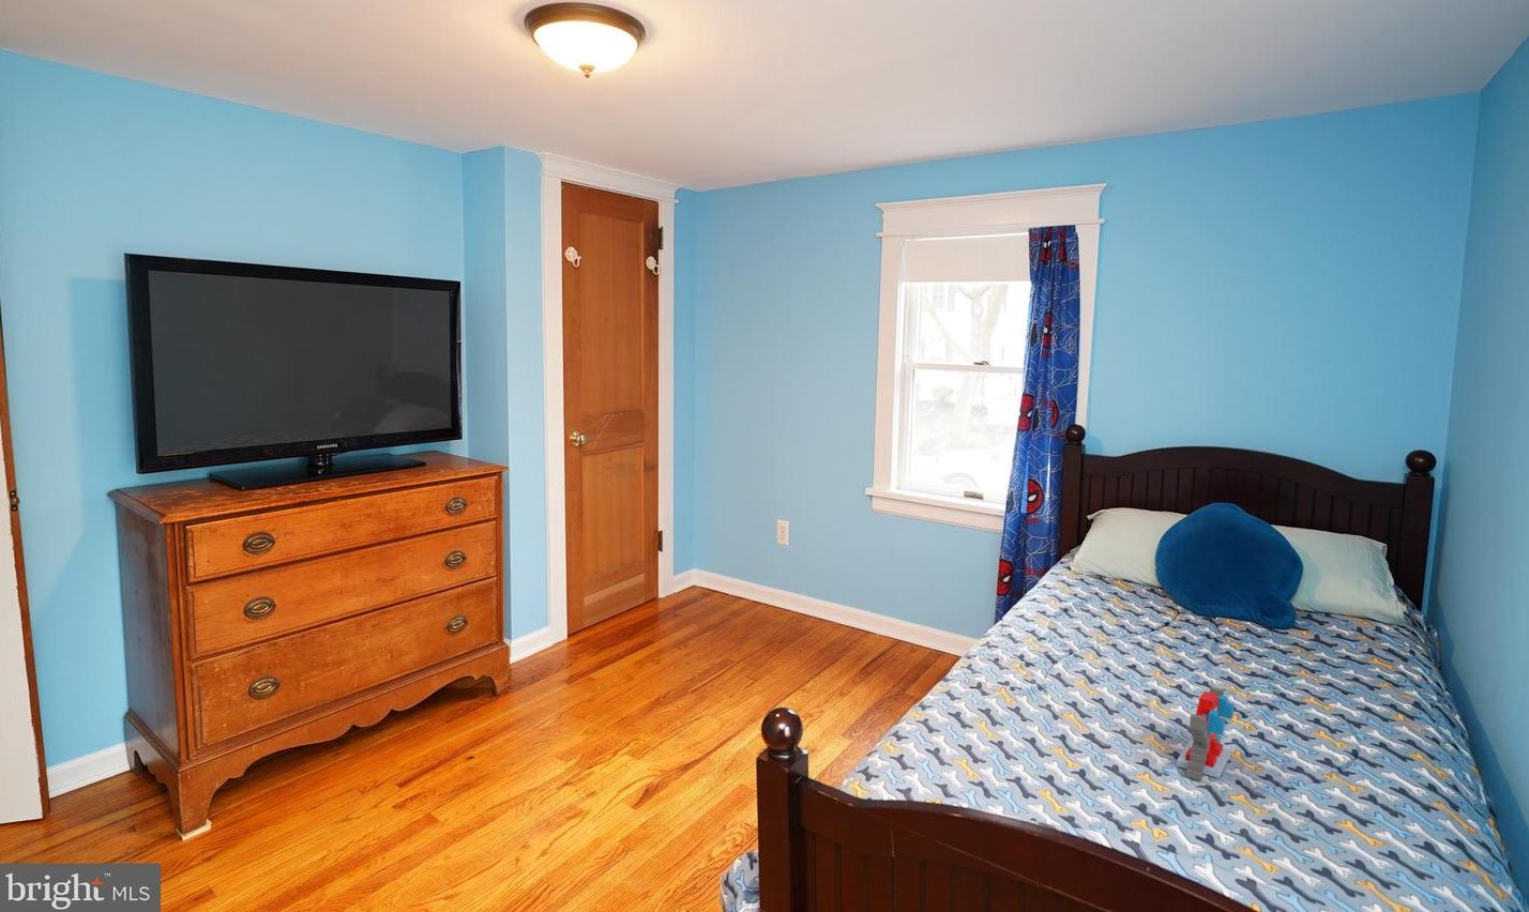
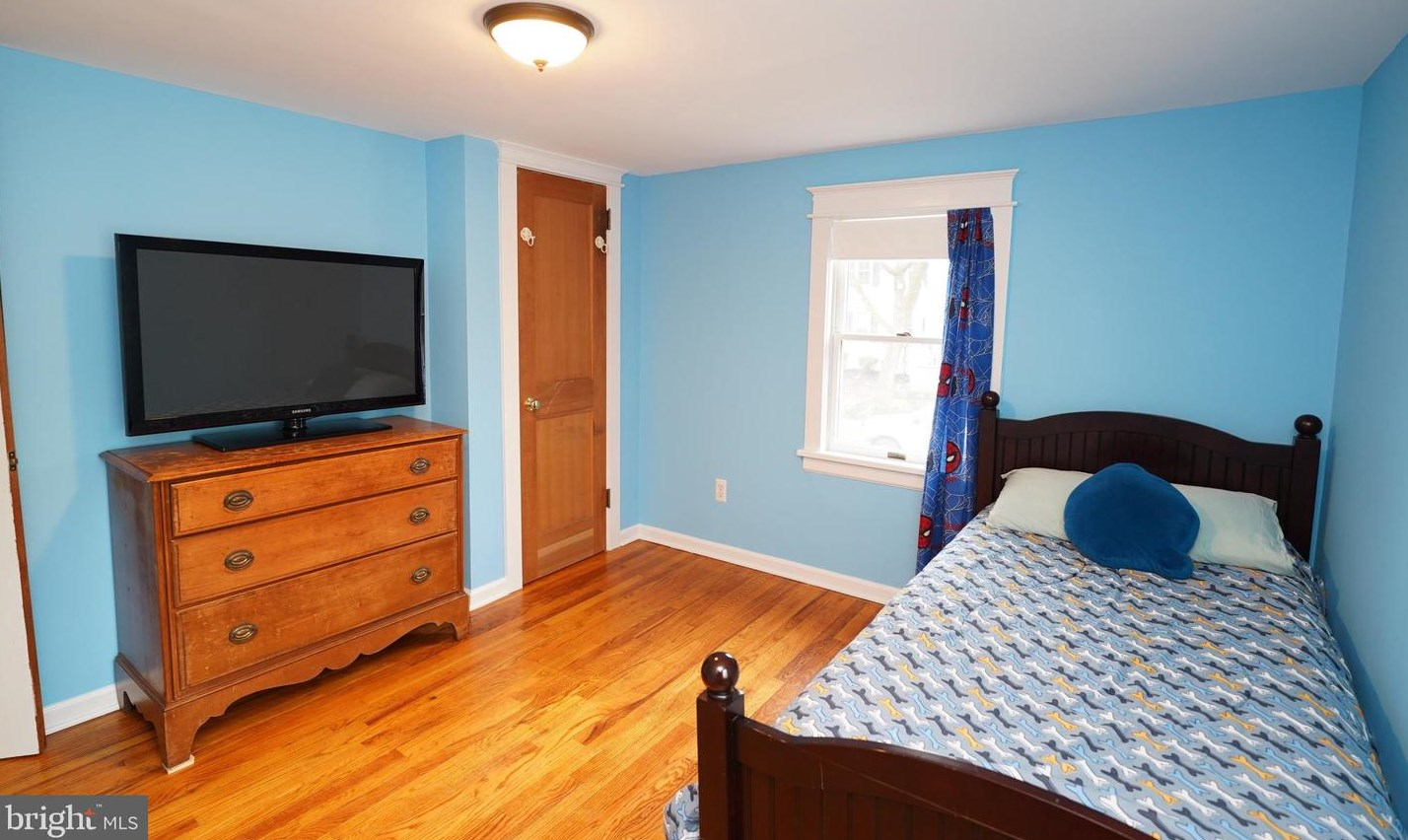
- dinosaur toy [1176,686,1236,782]
